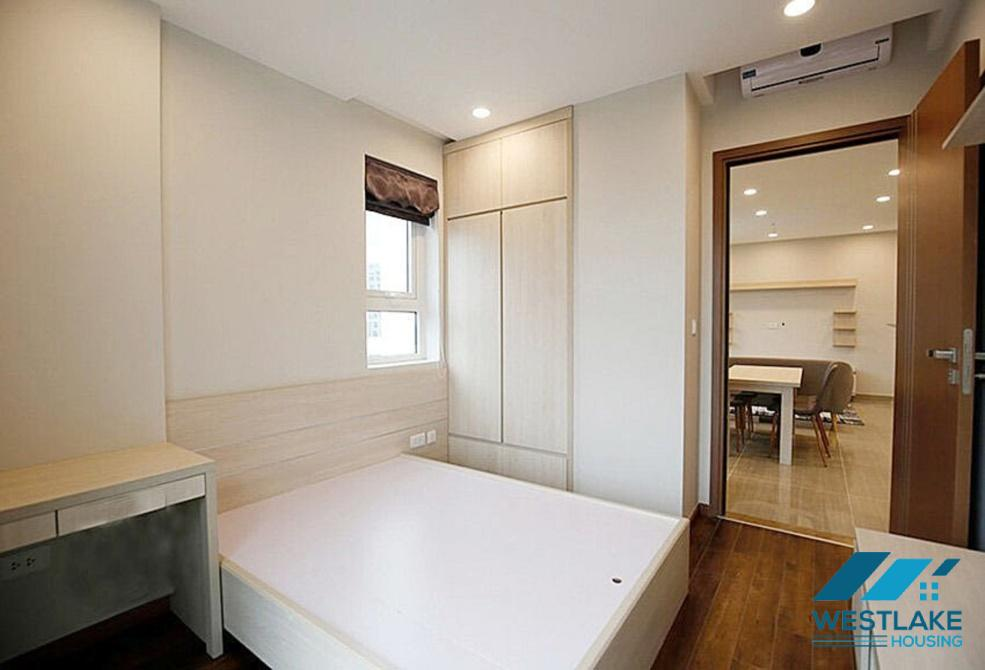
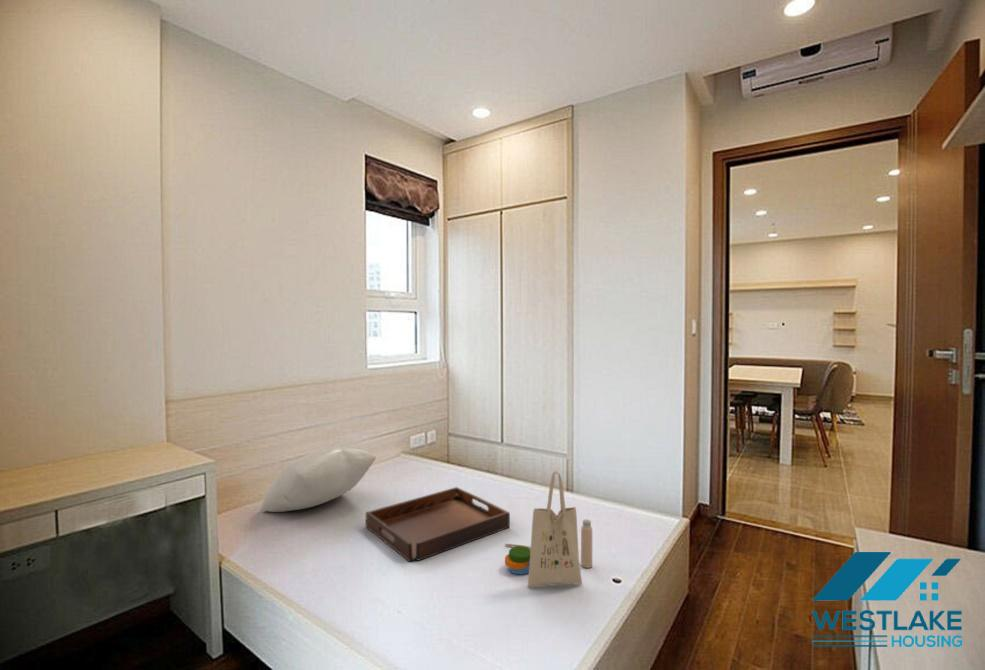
+ serving tray [364,486,511,563]
+ pillow [259,446,377,513]
+ tote bag [504,470,593,588]
